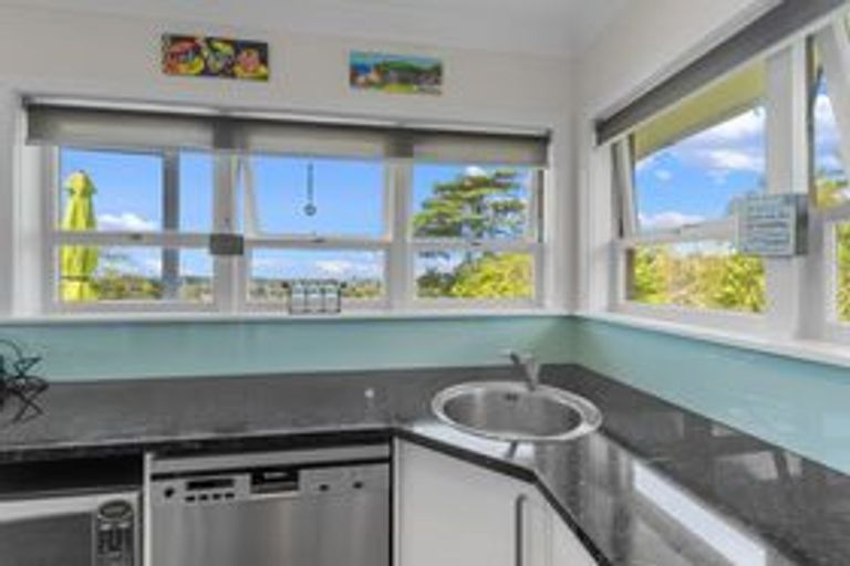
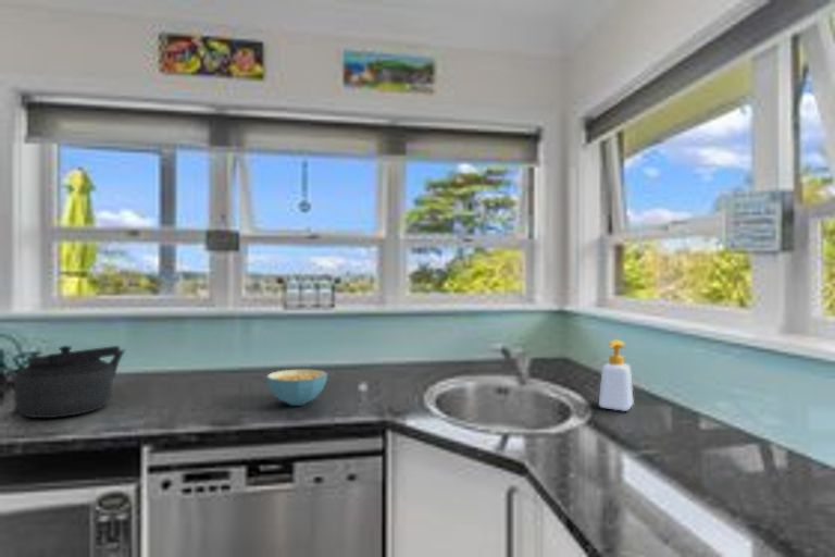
+ kettle [13,345,126,419]
+ soap bottle [598,339,635,412]
+ cereal bowl [265,369,328,407]
